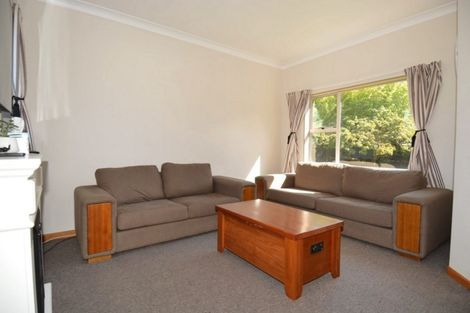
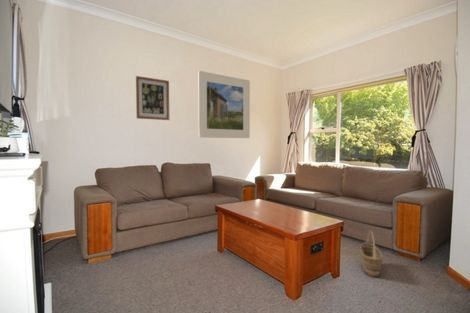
+ basket [359,230,384,278]
+ wall art [135,75,170,121]
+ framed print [197,70,251,139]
